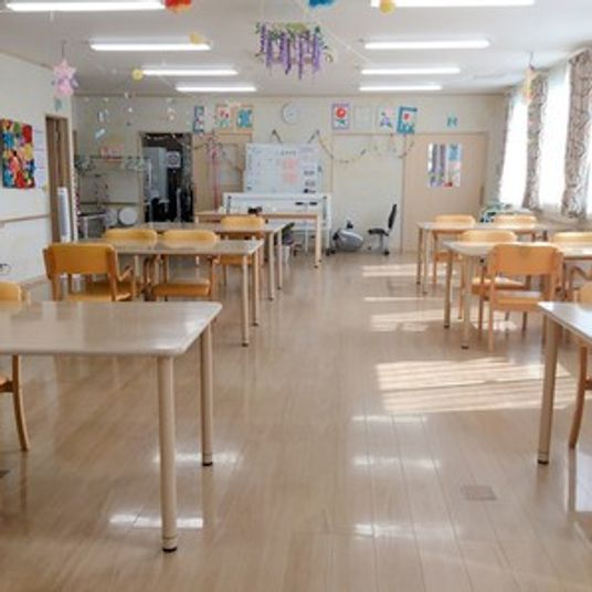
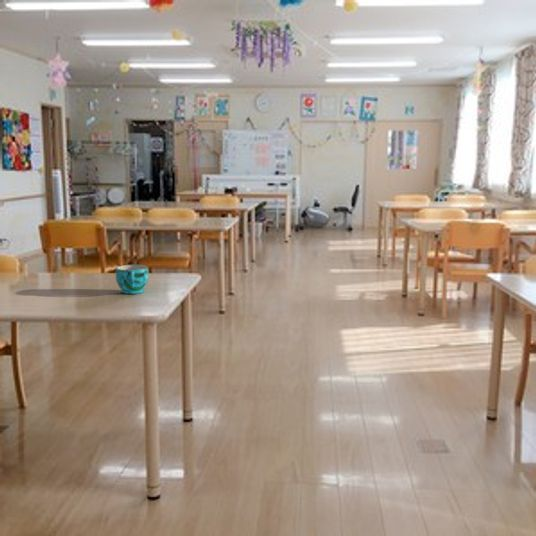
+ cup [115,264,149,295]
